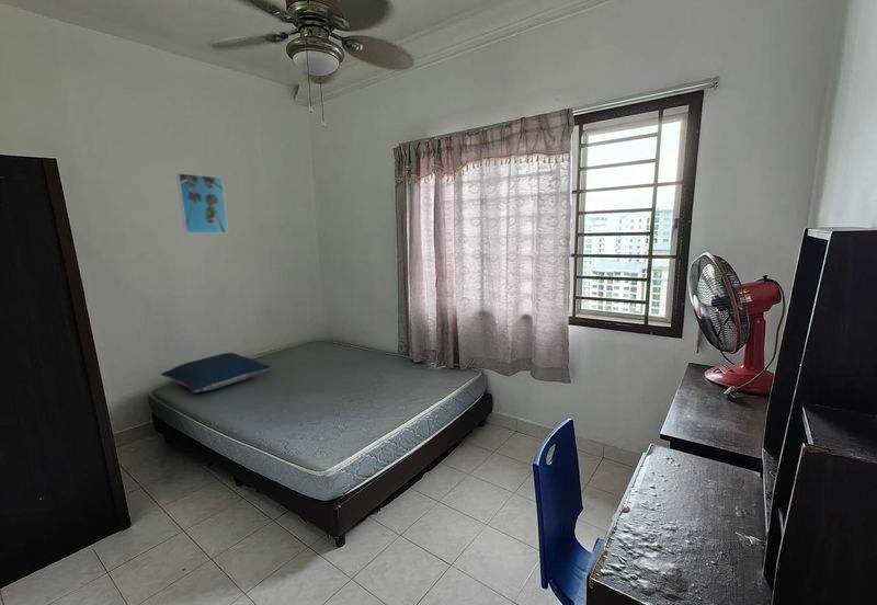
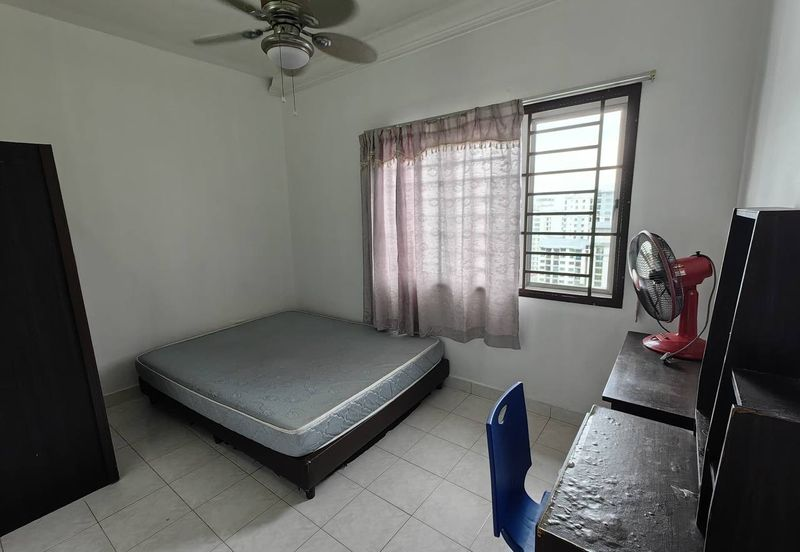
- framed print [175,172,230,235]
- pillow [160,352,272,393]
